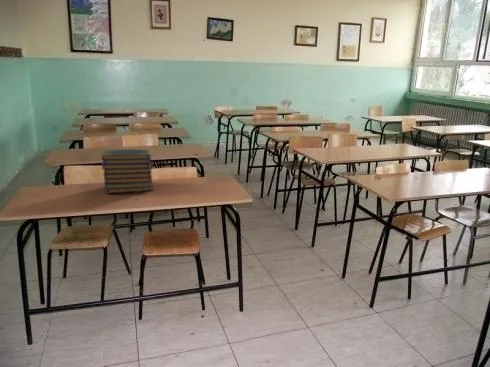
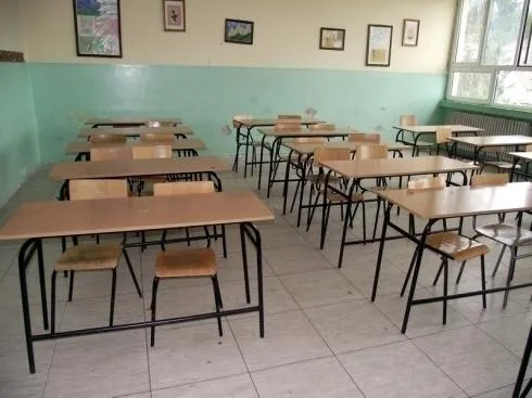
- book stack [100,148,154,195]
